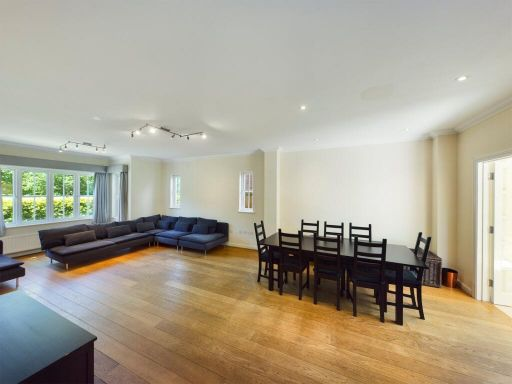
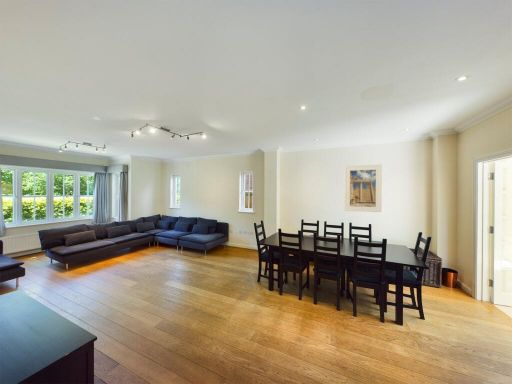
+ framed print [344,164,383,213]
